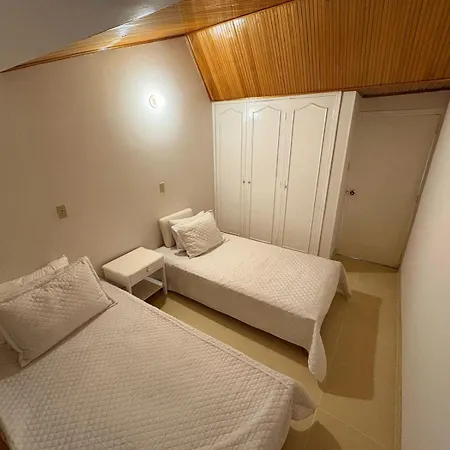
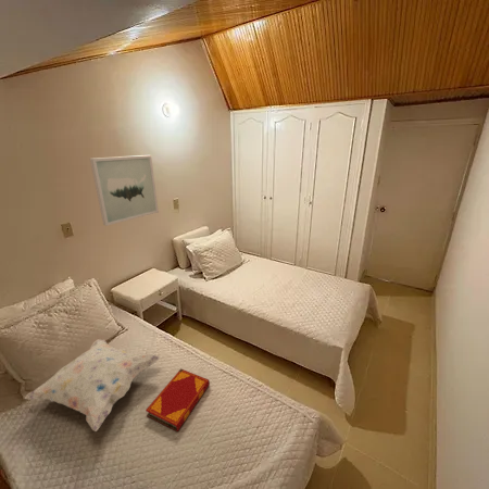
+ decorative pillow [24,338,161,432]
+ hardback book [145,368,211,432]
+ wall art [89,154,160,227]
